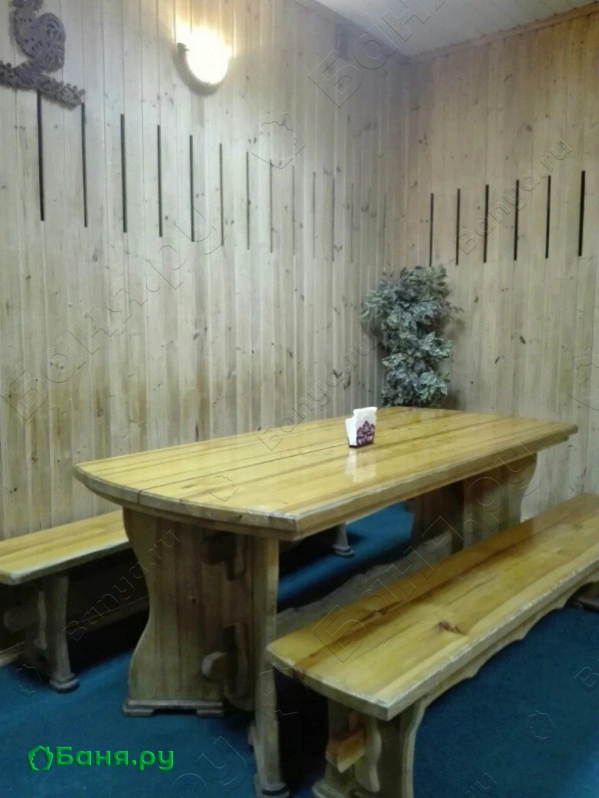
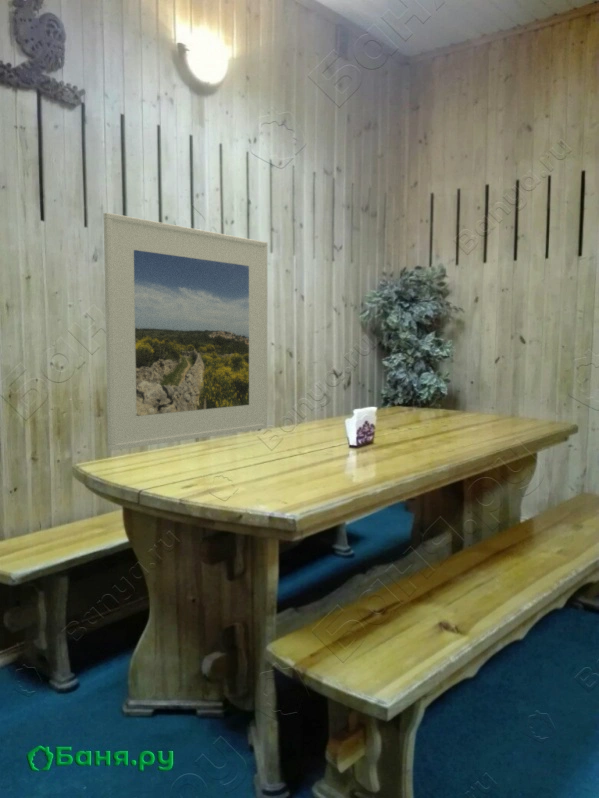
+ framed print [103,212,268,452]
